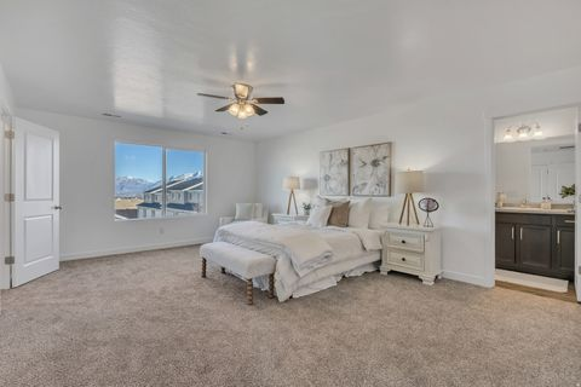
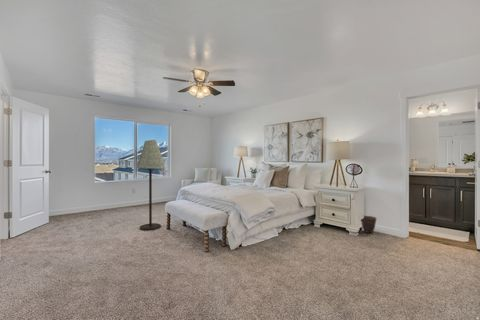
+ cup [360,215,378,234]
+ floor lamp [134,139,166,231]
